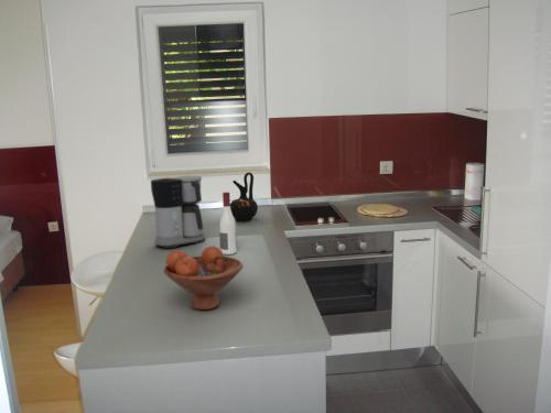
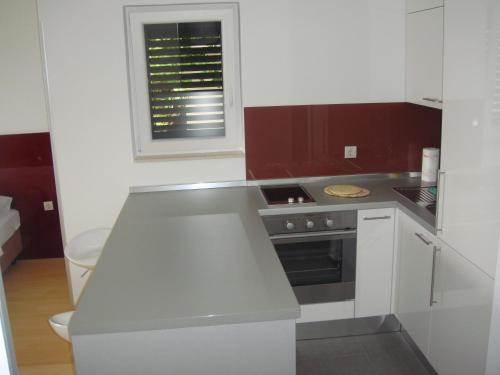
- coffee maker [150,175,206,250]
- alcohol [218,192,238,256]
- ceramic jug [230,172,259,222]
- fruit bowl [162,244,244,311]
